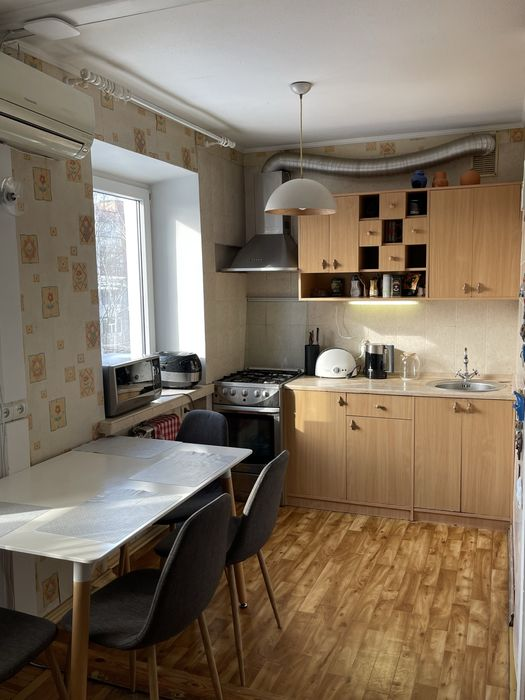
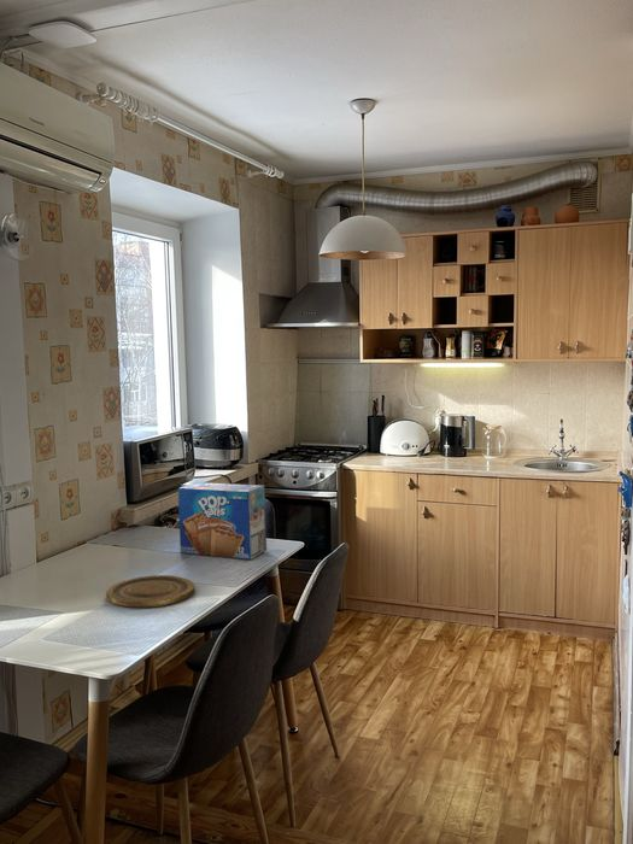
+ toaster pastry box [177,481,268,561]
+ plate [105,574,197,609]
